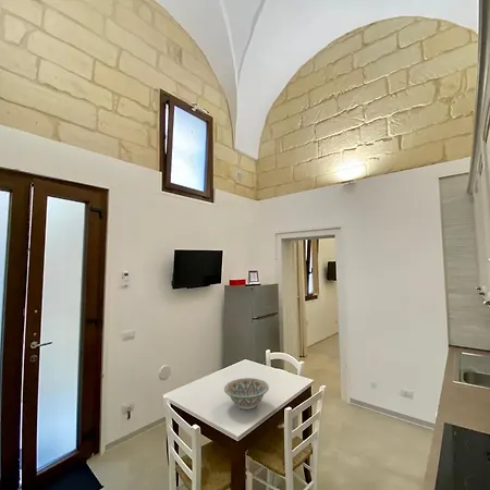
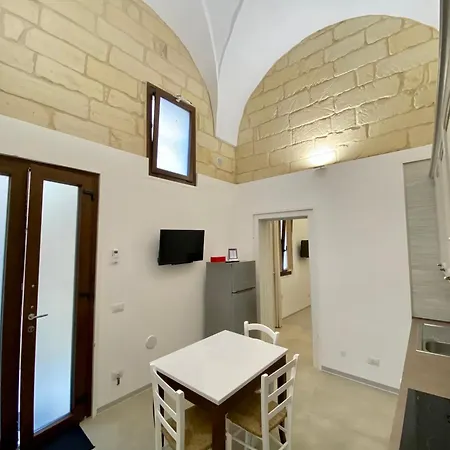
- decorative bowl [223,377,270,411]
